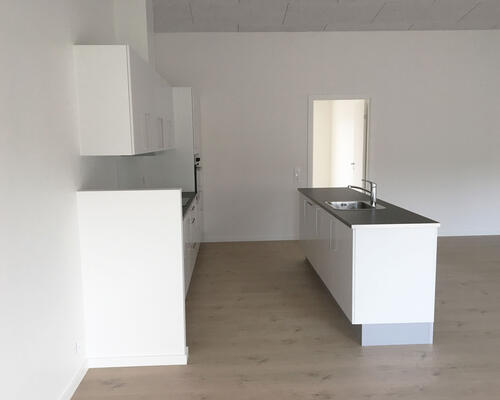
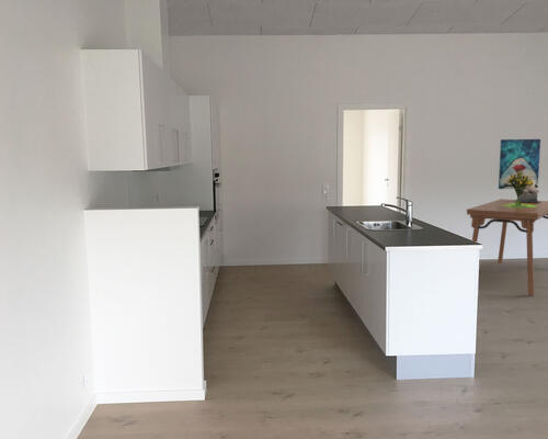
+ bouquet [502,169,536,207]
+ ceramic vessel [514,179,540,202]
+ wall art [498,138,541,190]
+ dining table [466,198,548,296]
